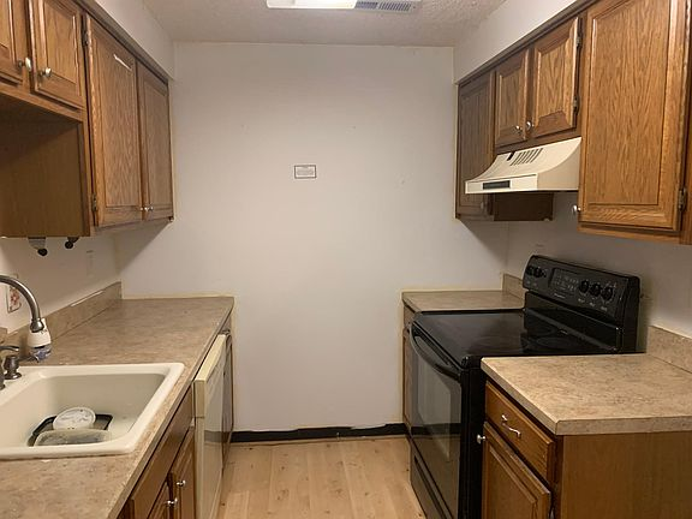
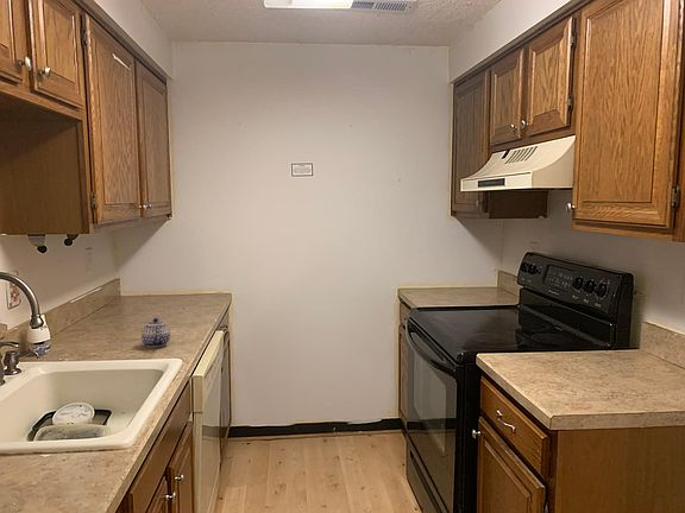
+ teapot [140,317,171,348]
